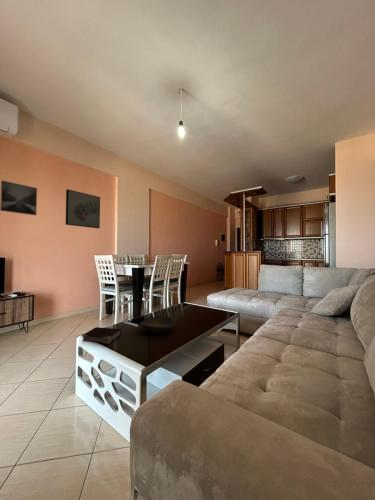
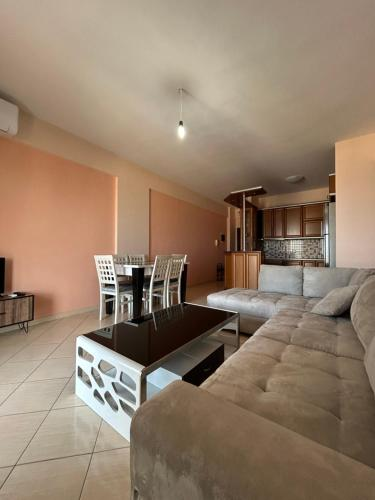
- decorative bowl [140,315,176,334]
- book [81,326,122,345]
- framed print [0,179,38,216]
- wall art [65,188,101,229]
